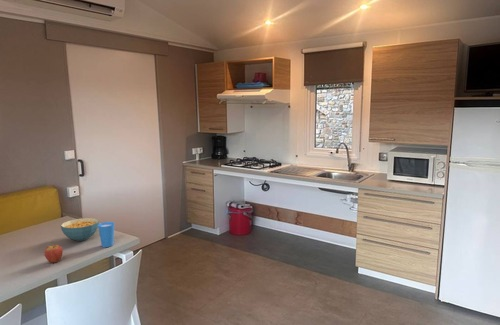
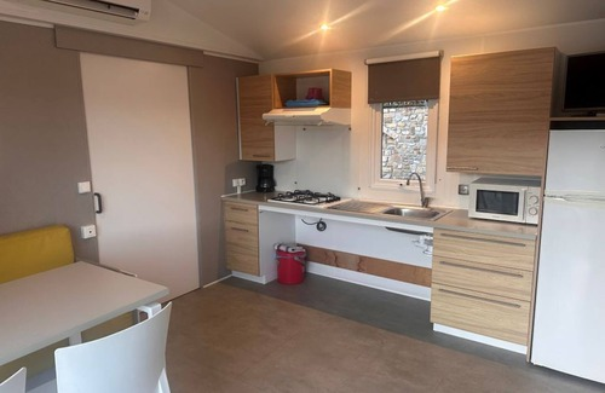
- cereal bowl [60,217,100,242]
- cup [98,221,115,248]
- fruit [43,241,64,264]
